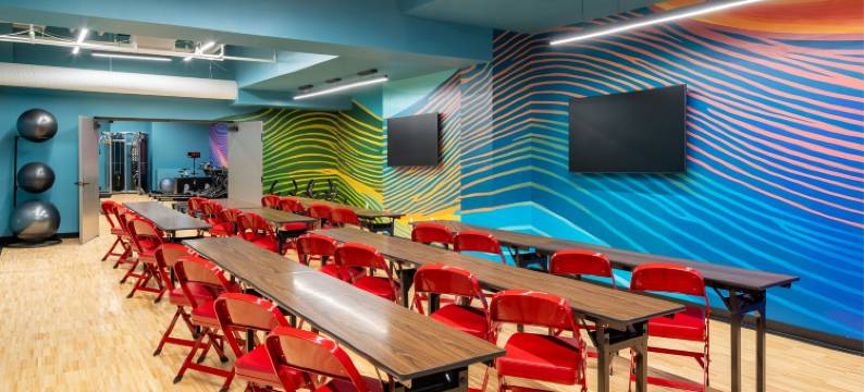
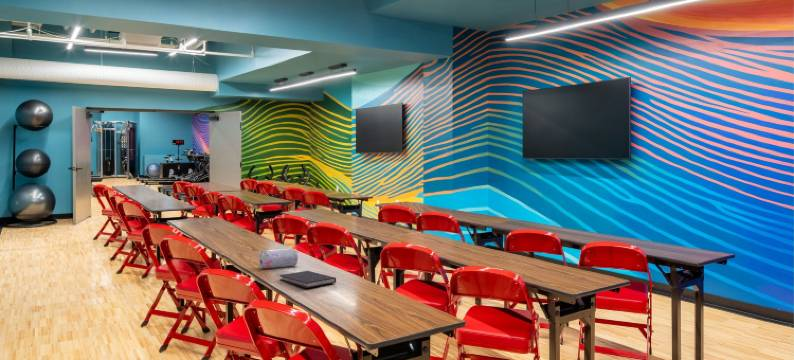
+ pencil case [258,248,299,269]
+ diary [279,270,337,289]
